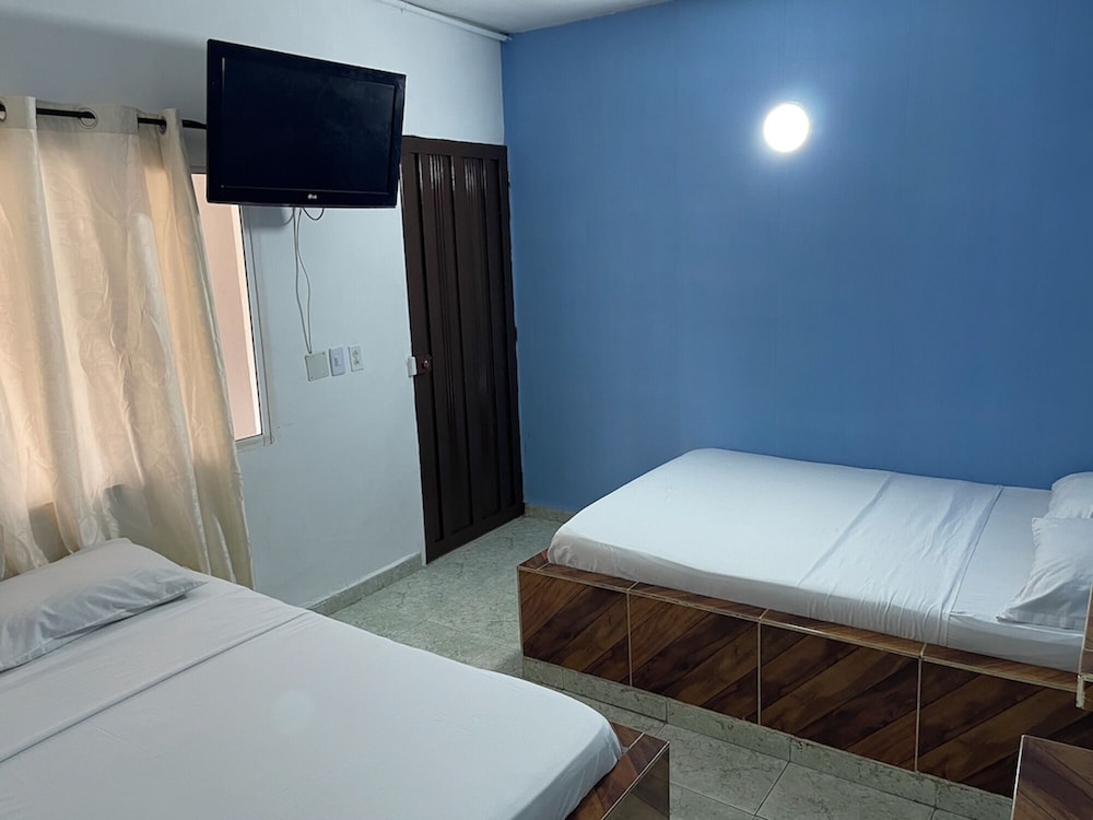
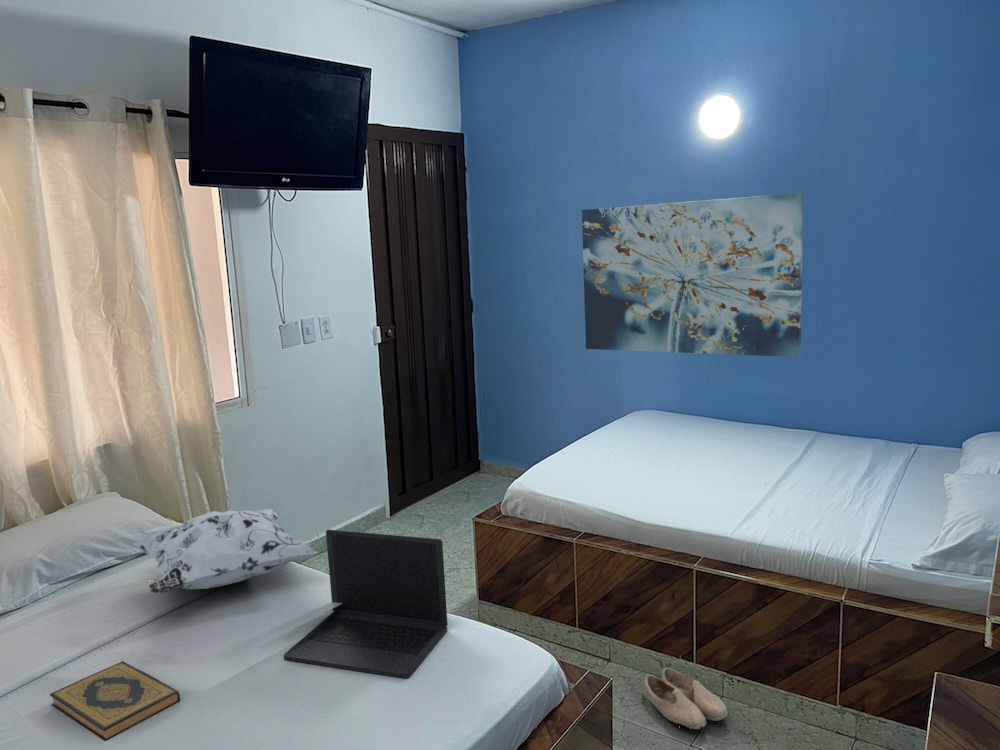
+ wall art [581,192,804,358]
+ shoe [642,667,729,730]
+ decorative pillow [131,508,318,595]
+ hardback book [49,660,181,742]
+ laptop [283,529,448,679]
